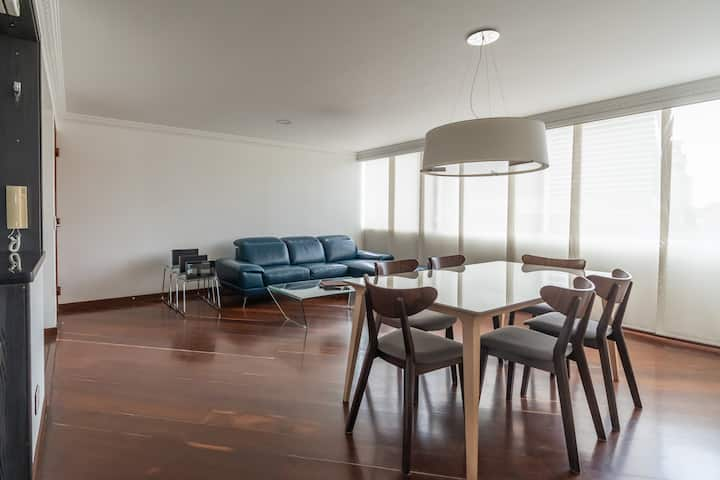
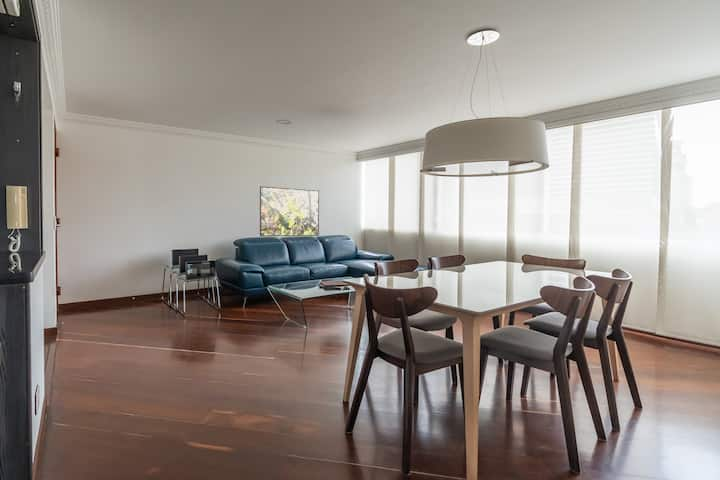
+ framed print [259,185,320,237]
